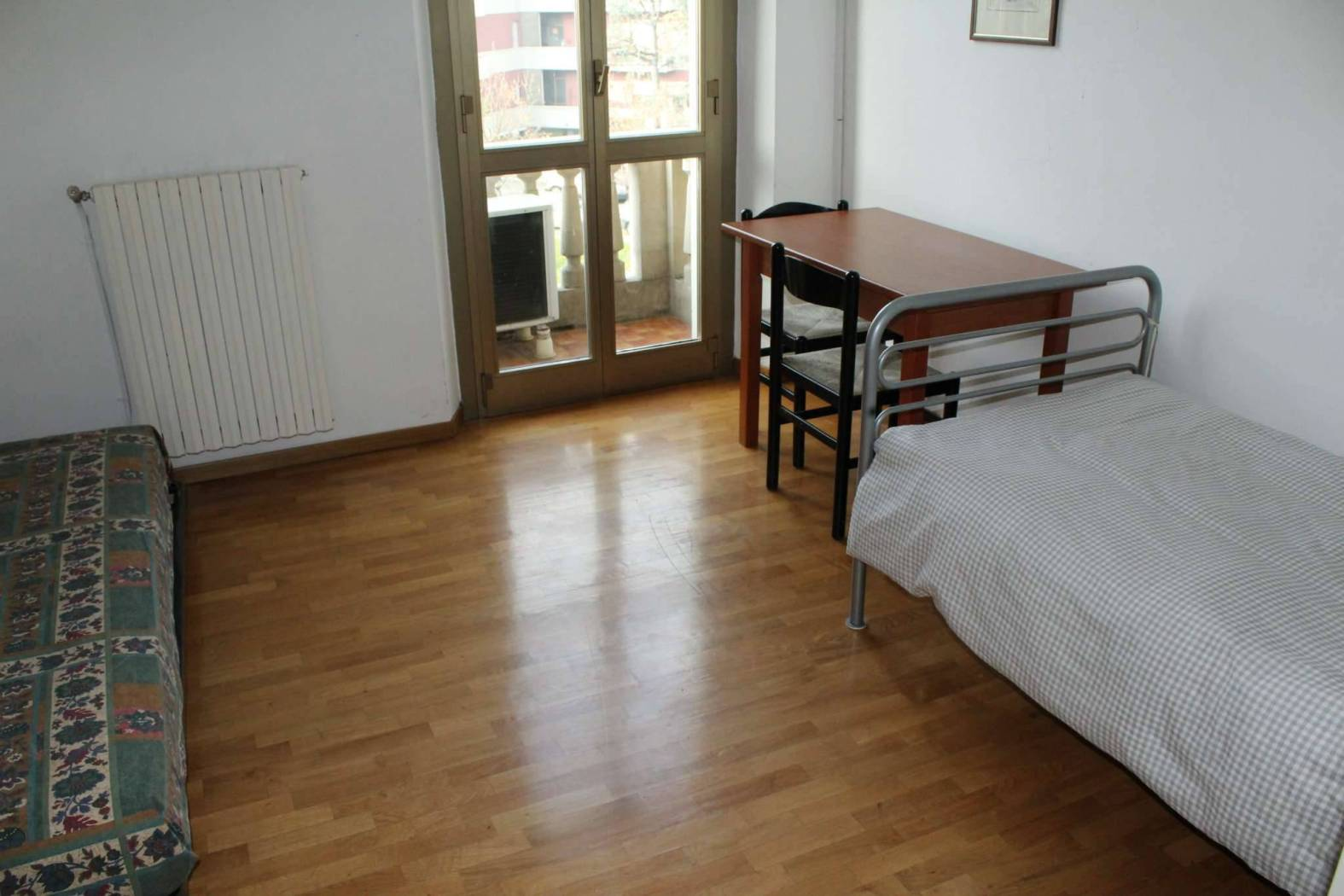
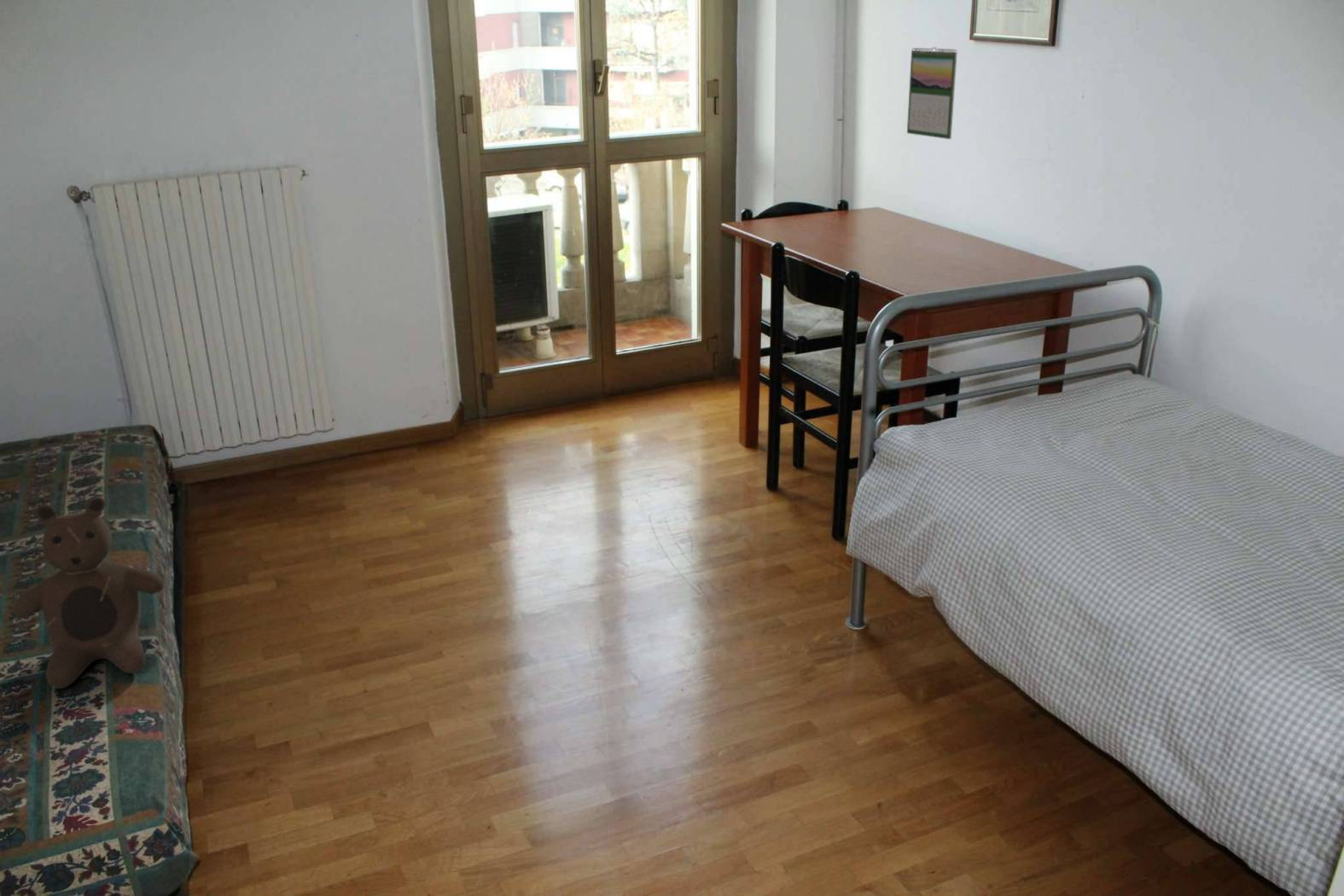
+ calendar [906,46,958,140]
+ teddy bear [12,496,165,689]
